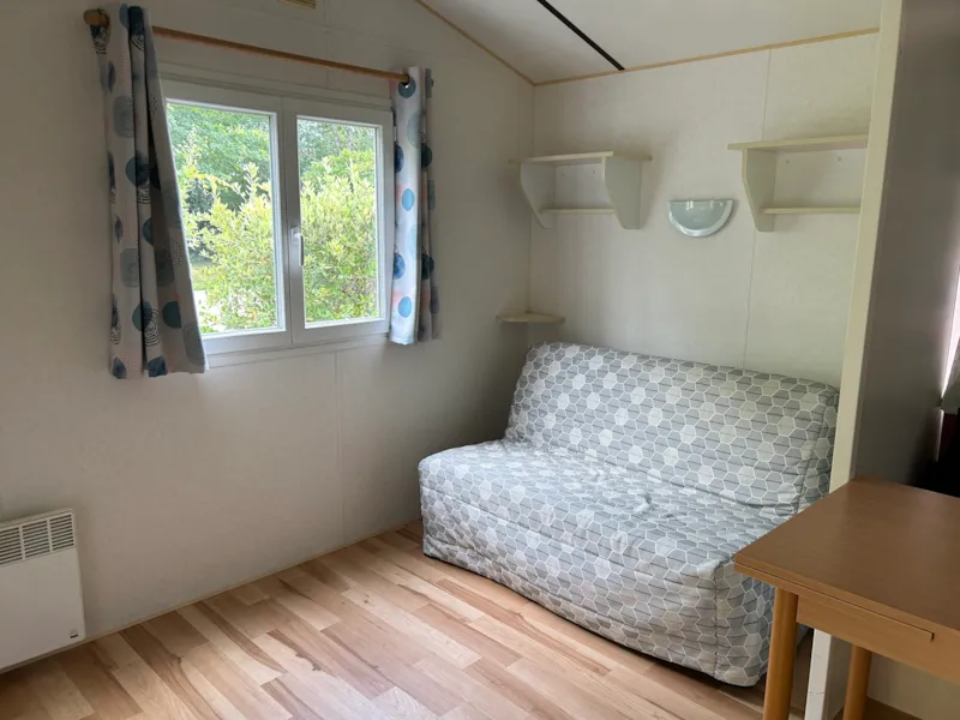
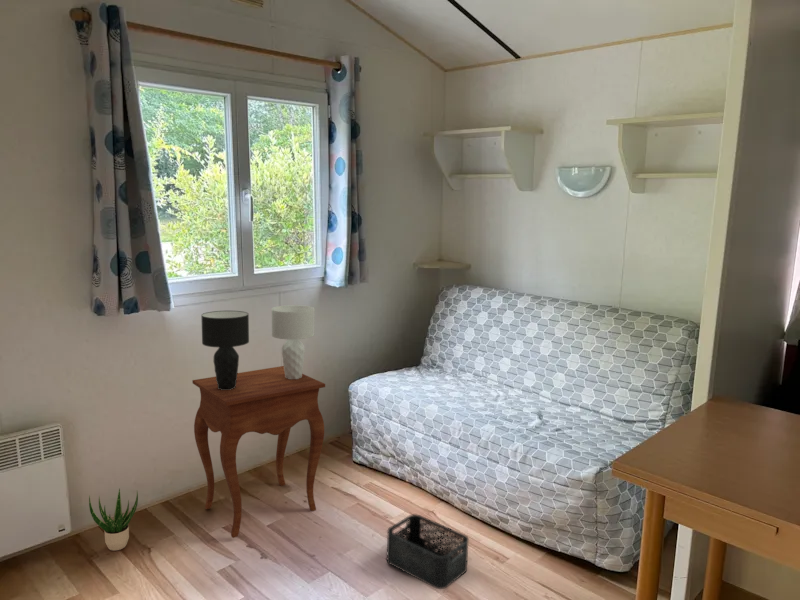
+ side table [191,365,326,539]
+ table lamp [200,305,315,390]
+ storage bin [386,513,470,590]
+ potted plant [88,488,139,552]
